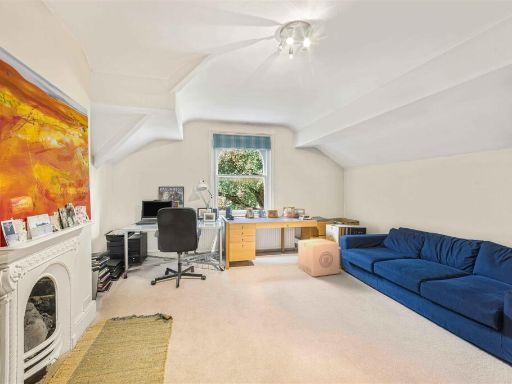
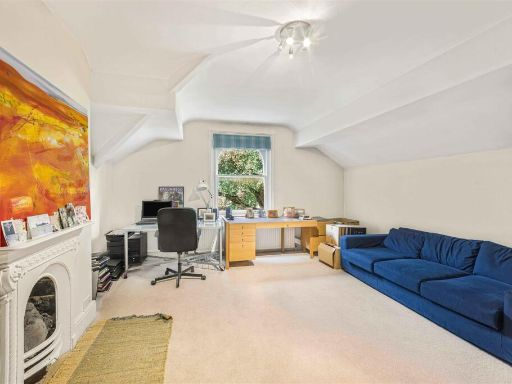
- cardboard box [297,237,340,278]
